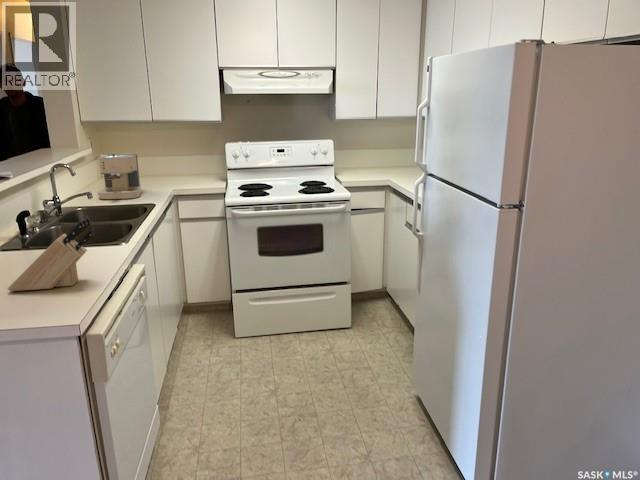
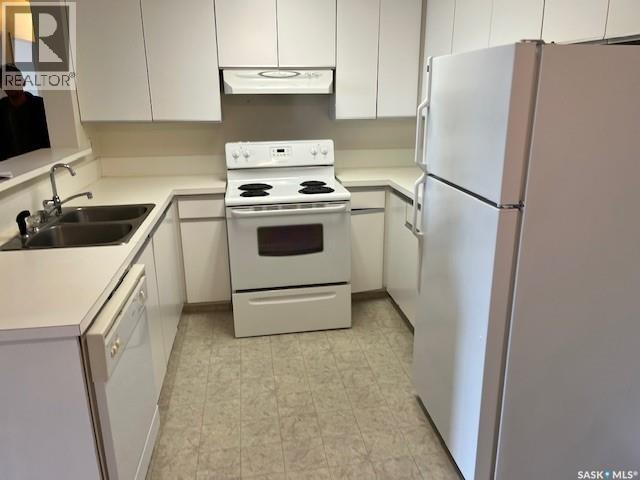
- coffee maker [96,153,142,200]
- knife block [6,217,96,292]
